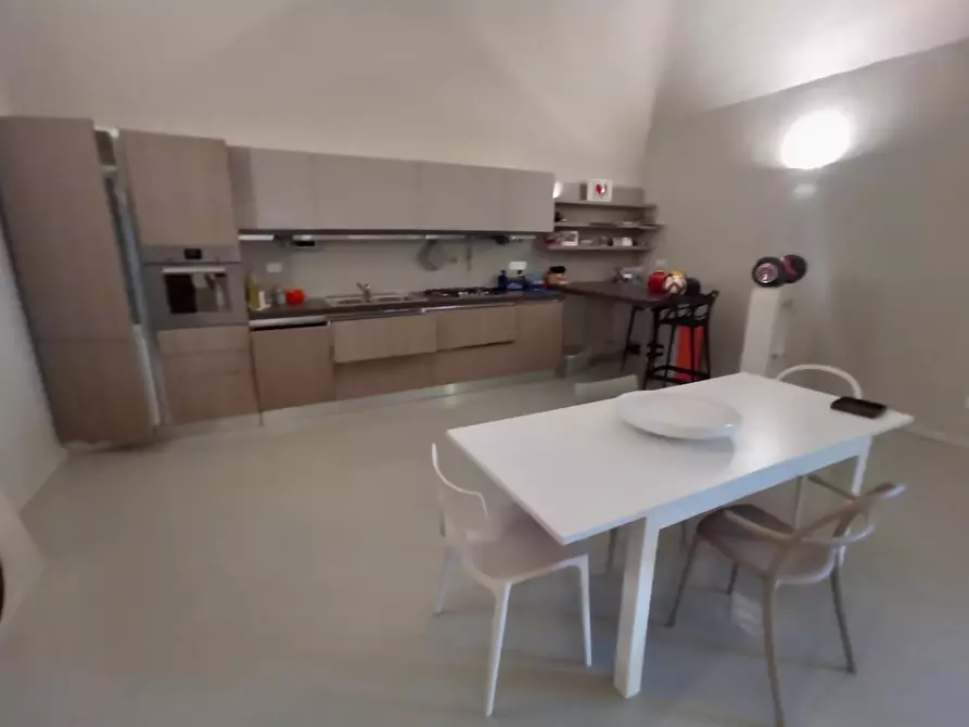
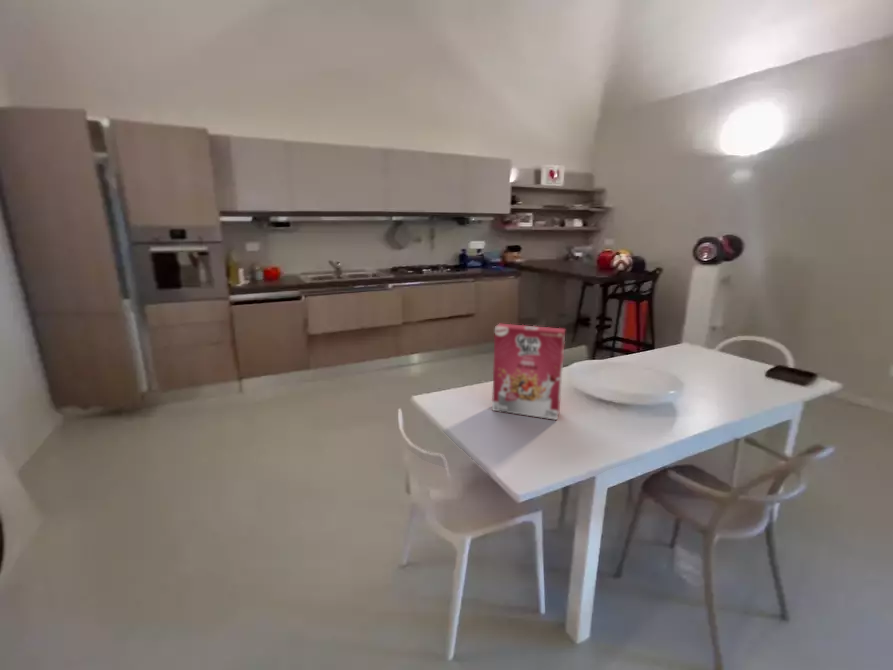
+ cereal box [491,323,566,421]
